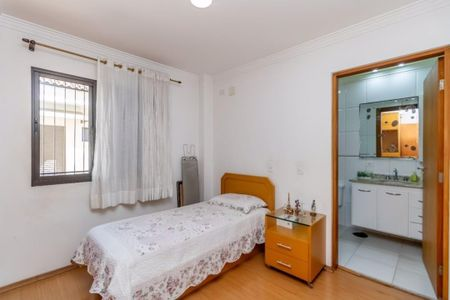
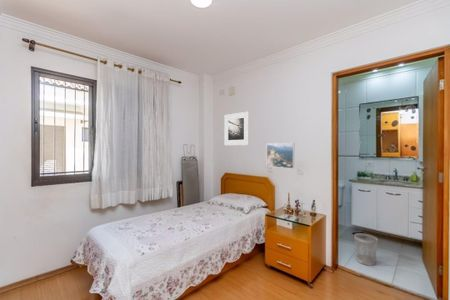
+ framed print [223,111,250,146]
+ wastebasket [353,232,379,267]
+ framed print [266,142,295,169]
